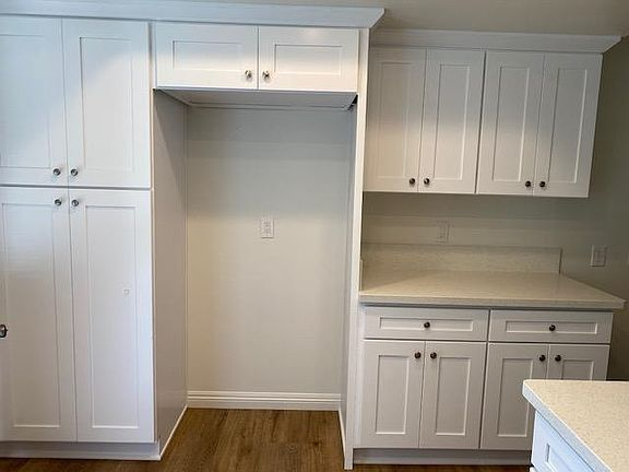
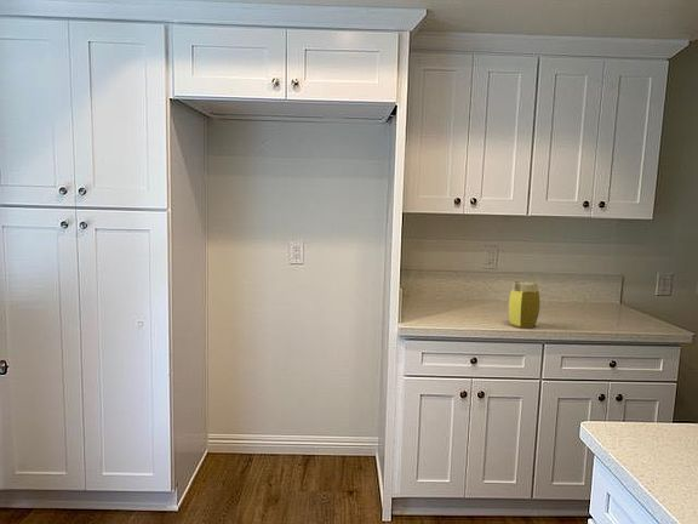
+ jar [508,280,542,329]
